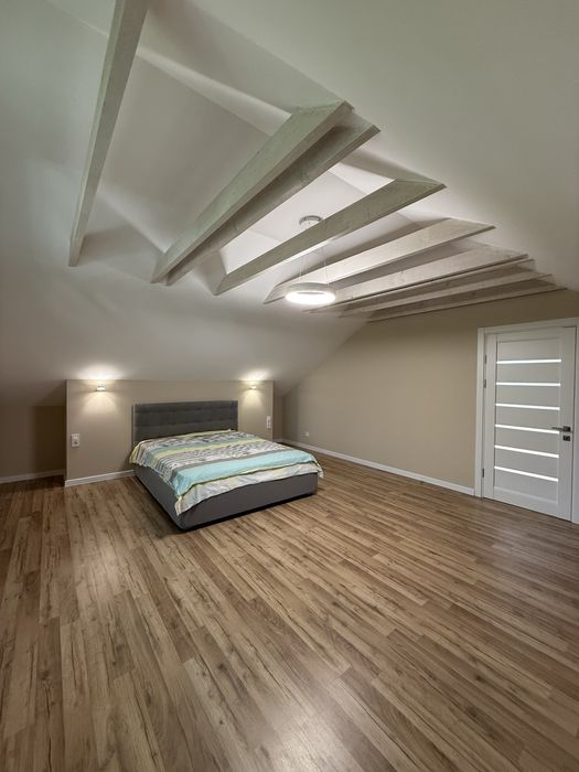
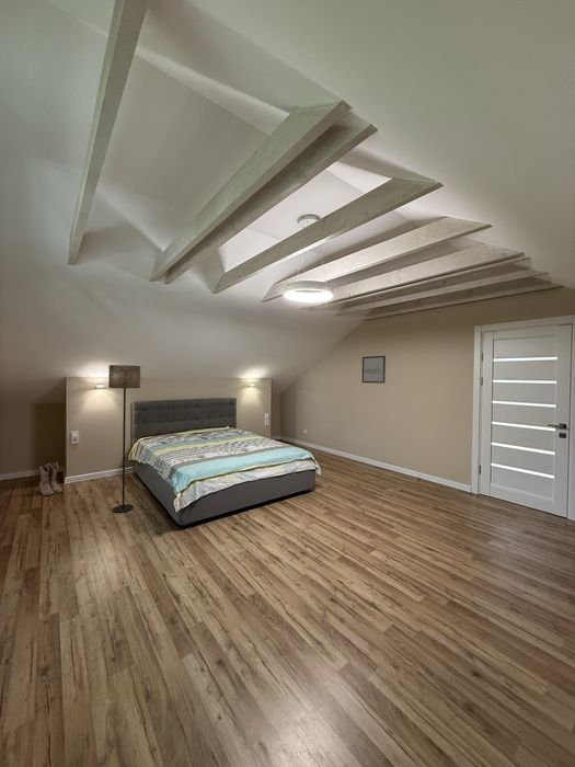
+ boots [38,461,64,496]
+ floor lamp [107,364,141,514]
+ wall art [361,355,387,385]
